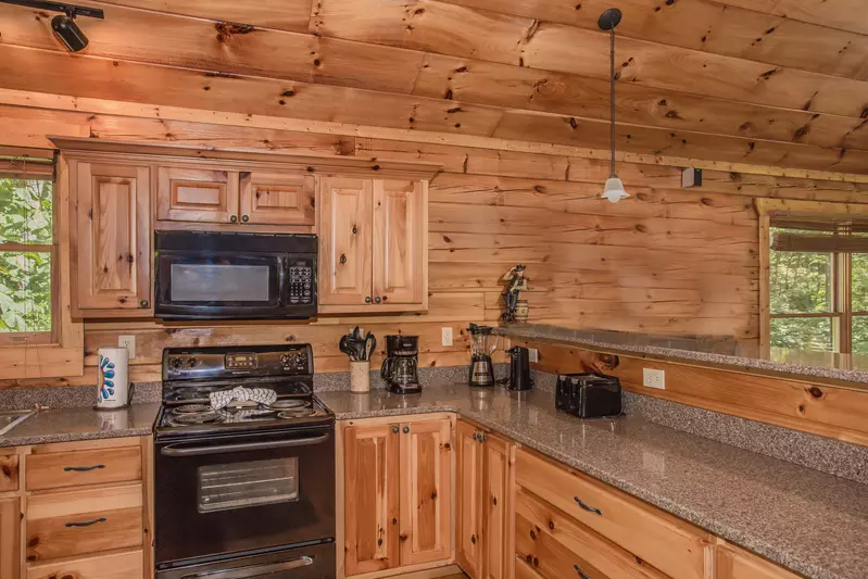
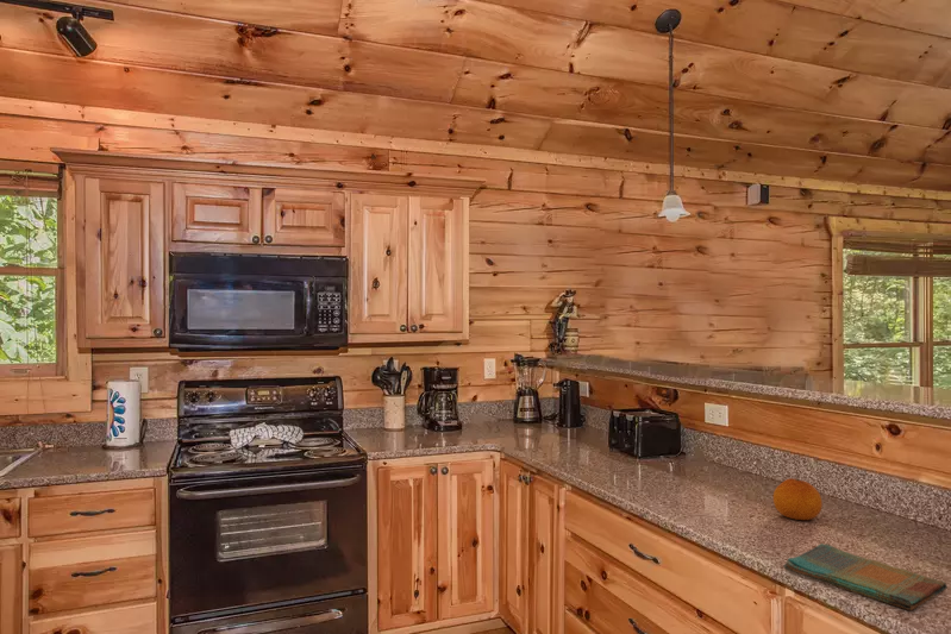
+ dish towel [782,542,949,611]
+ fruit [772,477,824,521]
